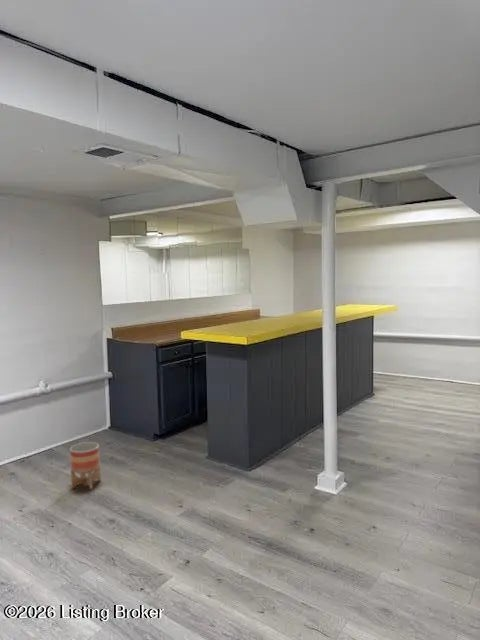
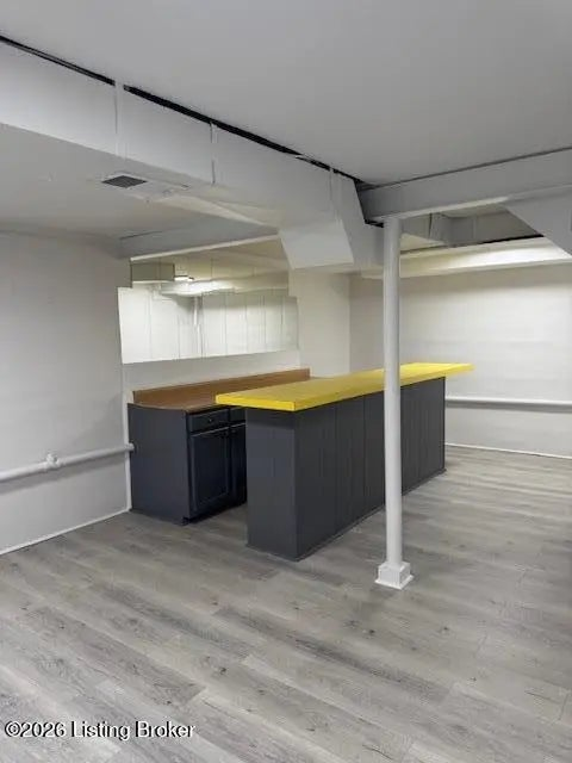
- planter [69,441,102,491]
